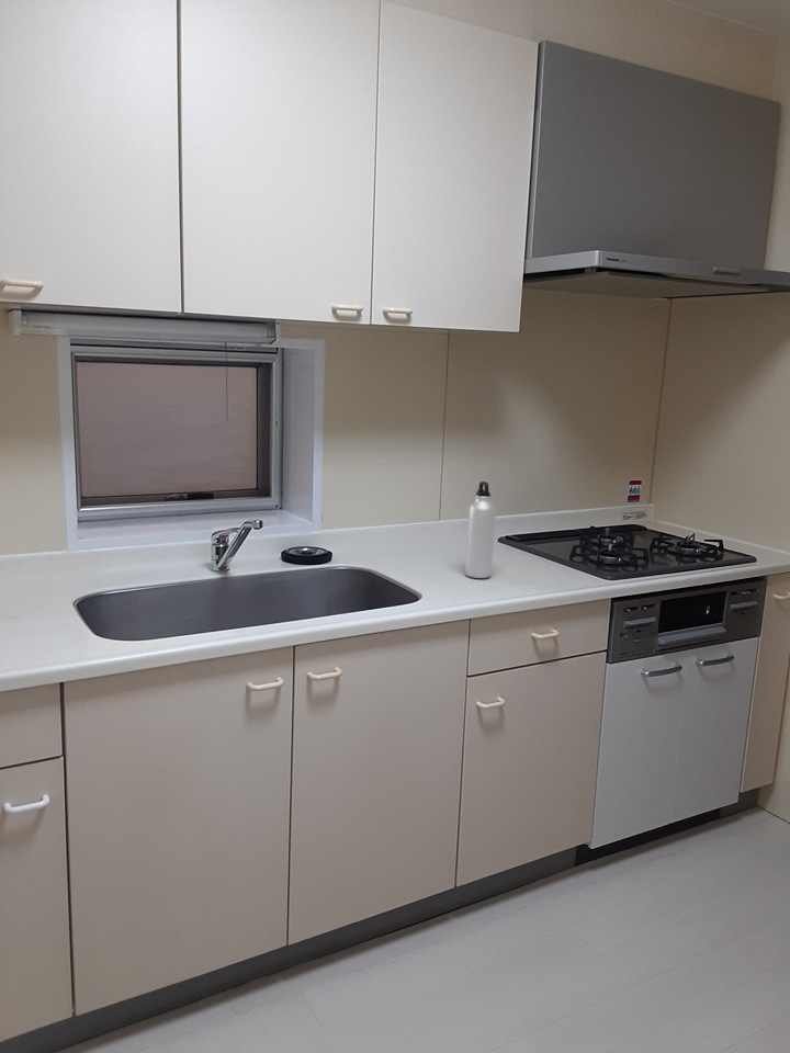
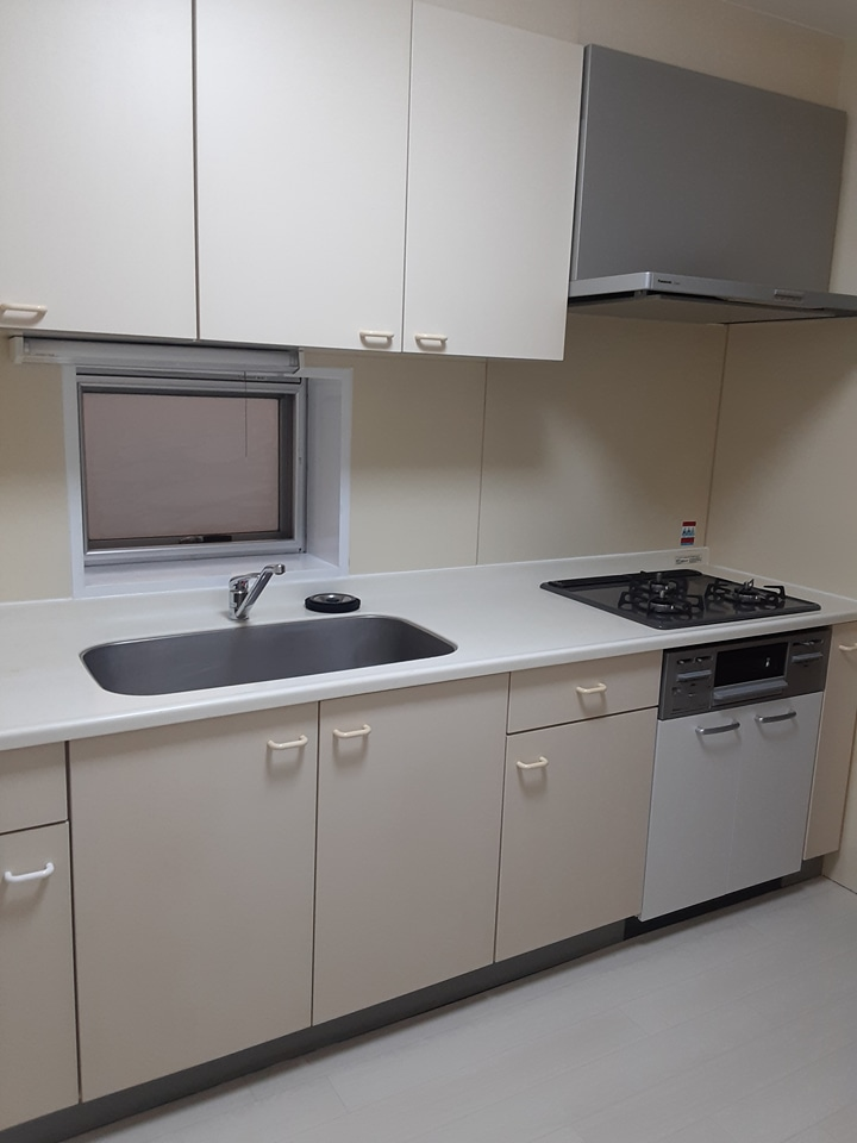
- water bottle [464,480,497,579]
